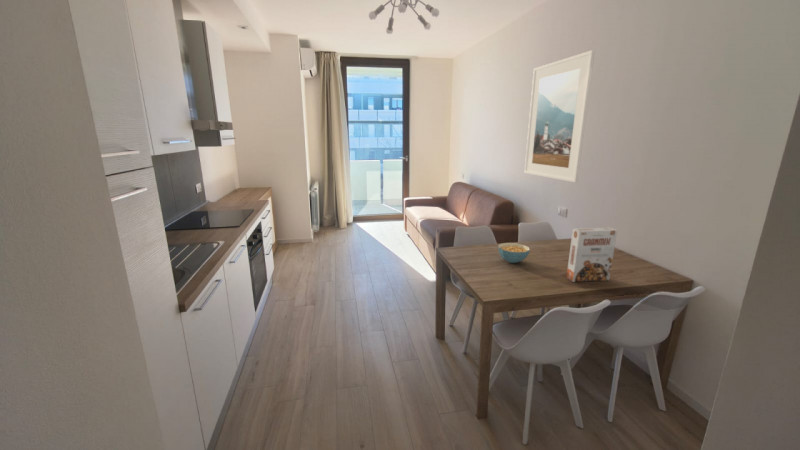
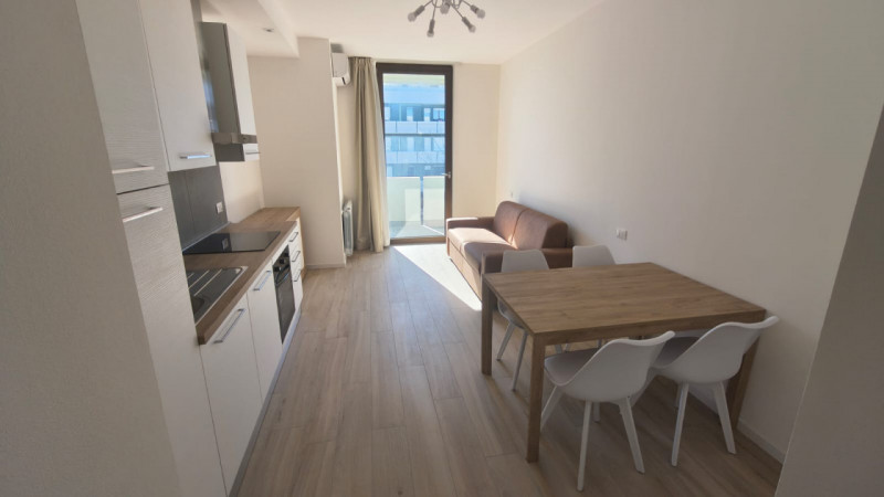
- cereal box [565,227,618,283]
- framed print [523,49,596,183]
- cereal bowl [497,242,531,264]
